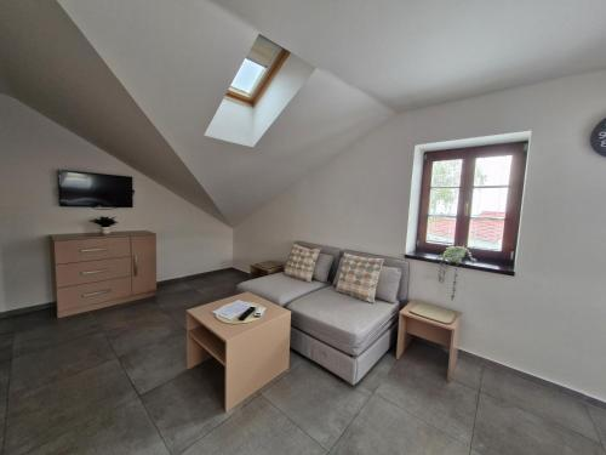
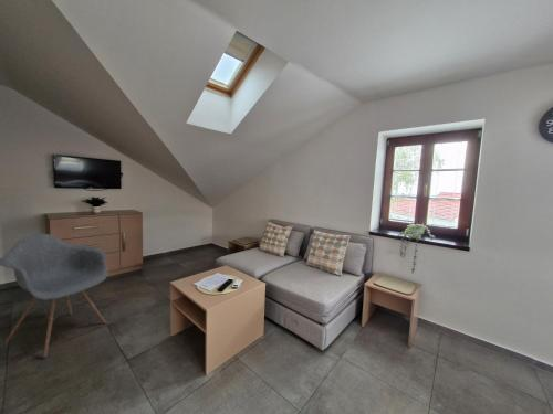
+ armchair [0,233,108,359]
